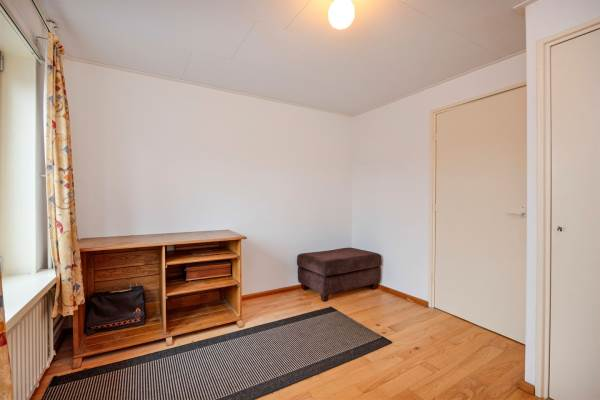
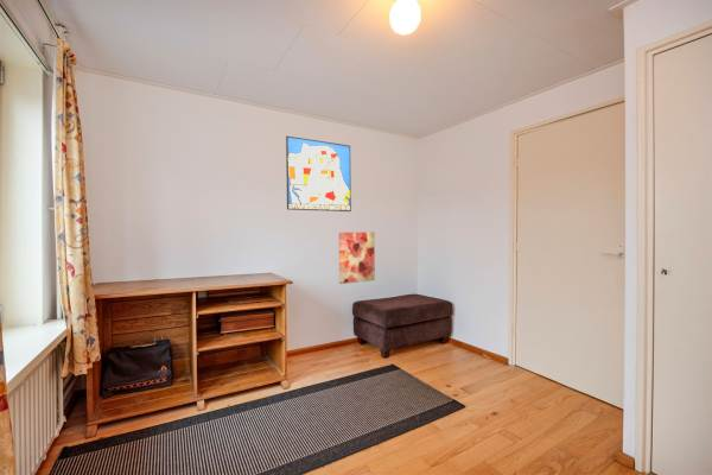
+ wall art [285,135,352,213]
+ wall art [338,232,376,285]
